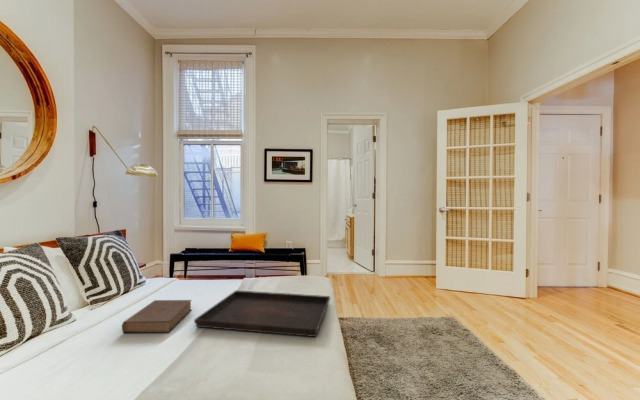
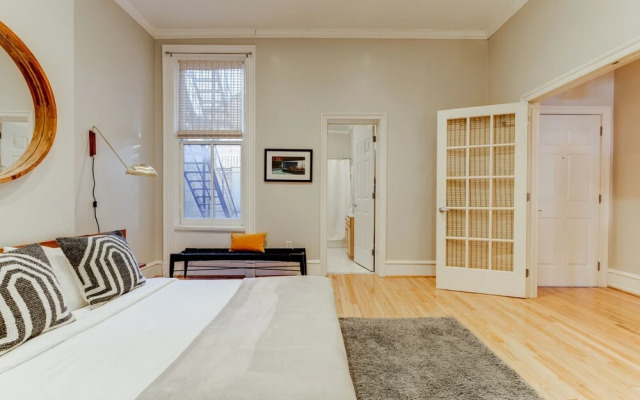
- serving tray [193,289,331,338]
- book [121,299,193,334]
